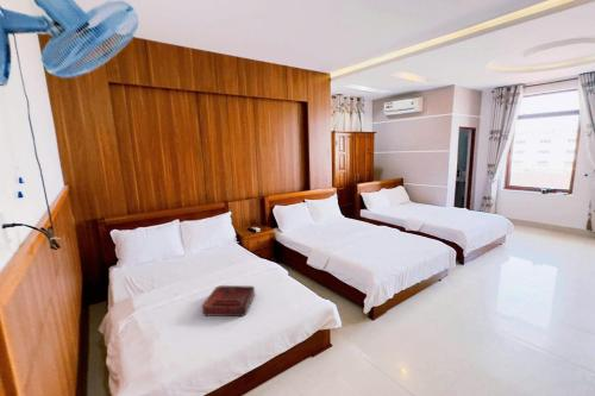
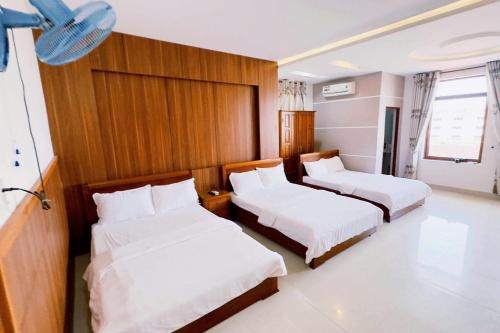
- decorative tray [201,284,256,318]
